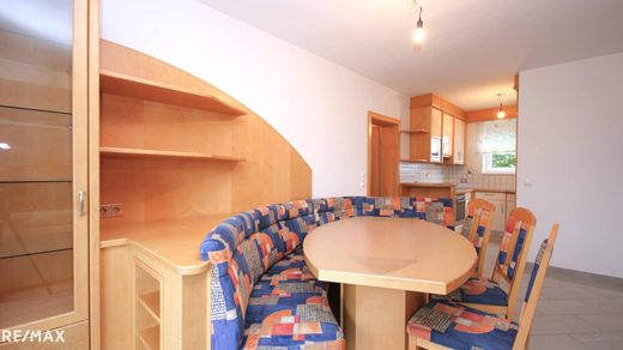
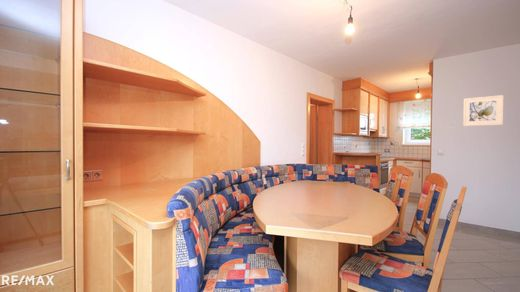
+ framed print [462,94,505,127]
